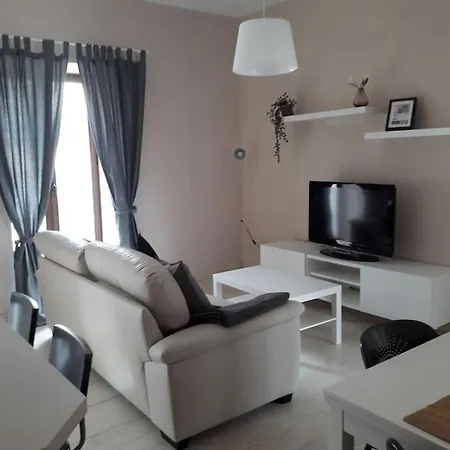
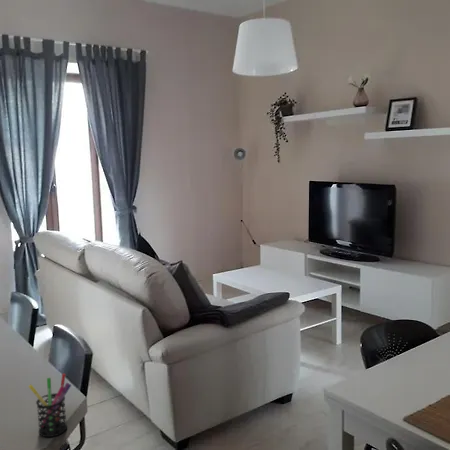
+ pen holder [28,373,72,438]
